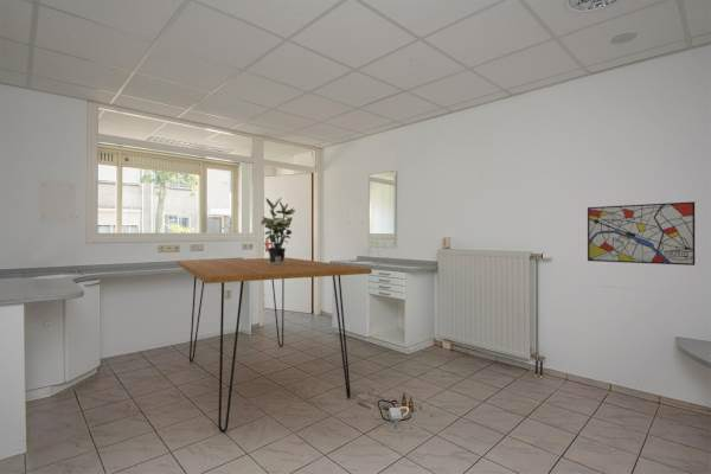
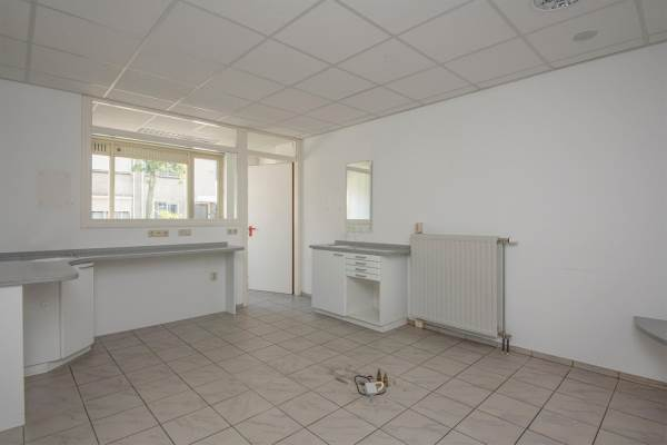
- dining table [175,256,373,434]
- potted plant [260,197,296,264]
- wall art [587,200,696,267]
